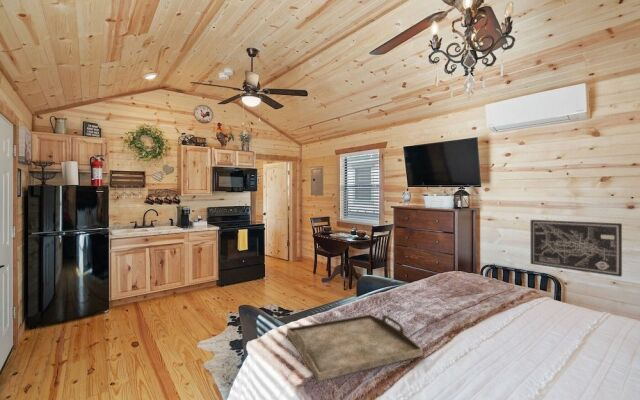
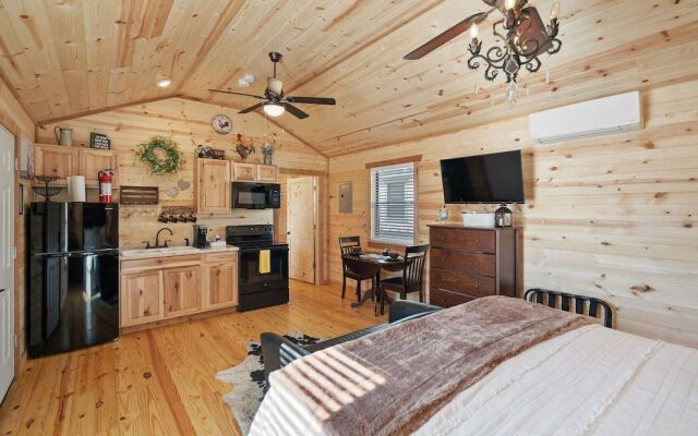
- wall art [530,219,623,278]
- serving tray [286,313,424,382]
